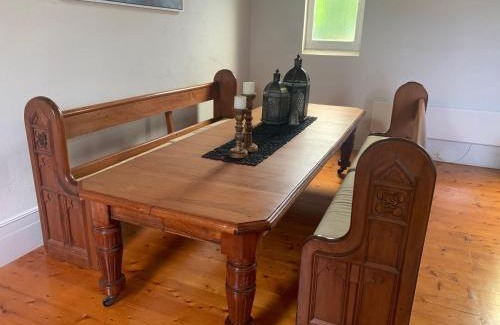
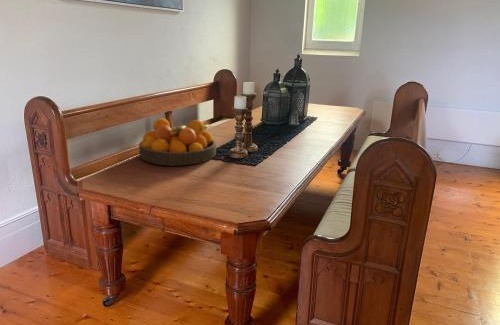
+ fruit bowl [138,117,217,167]
